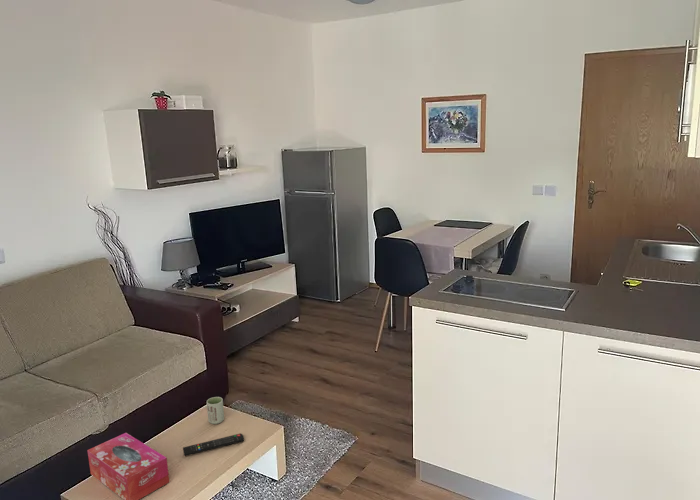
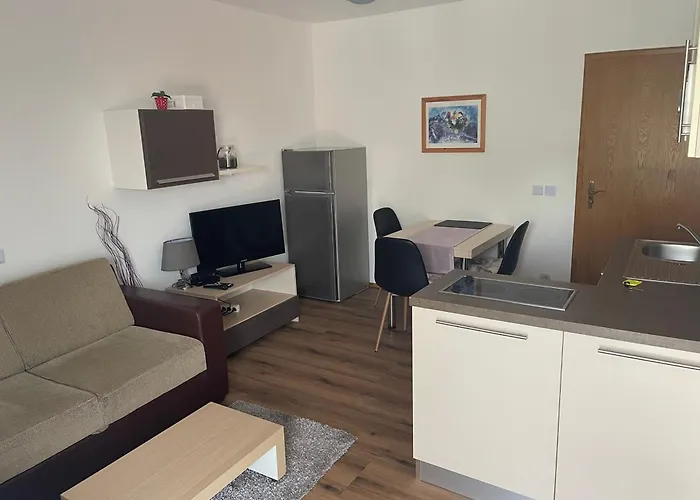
- cup [206,396,225,425]
- remote control [182,432,245,457]
- tissue box [86,432,170,500]
